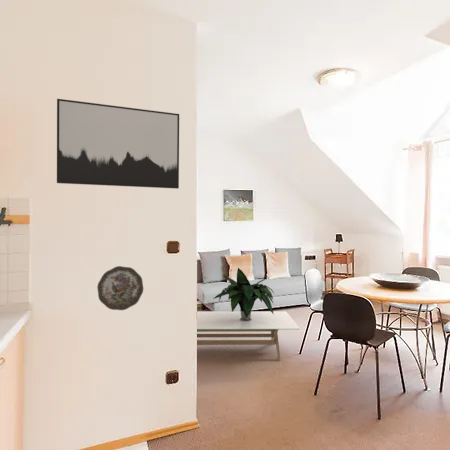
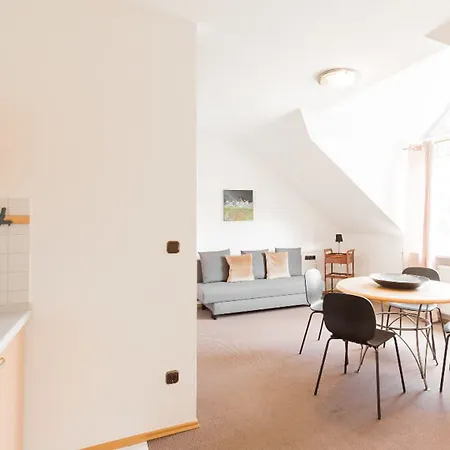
- potted plant [212,267,276,321]
- coffee table [196,310,301,362]
- wall art [56,98,180,190]
- decorative plate [96,265,144,311]
